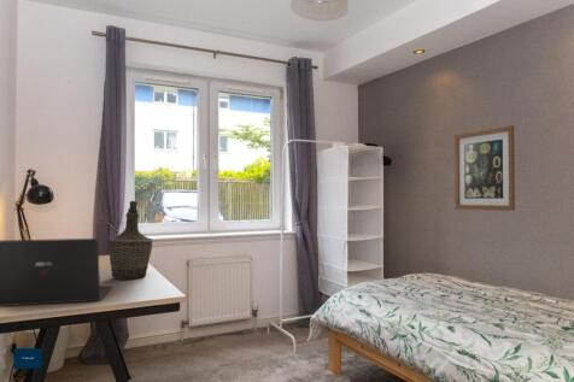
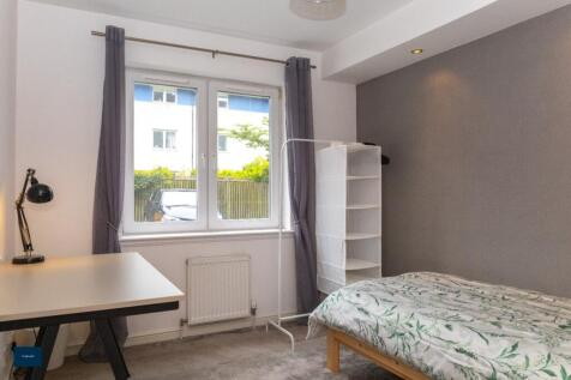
- wall art [453,124,516,212]
- bottle [107,200,154,280]
- laptop [0,237,113,307]
